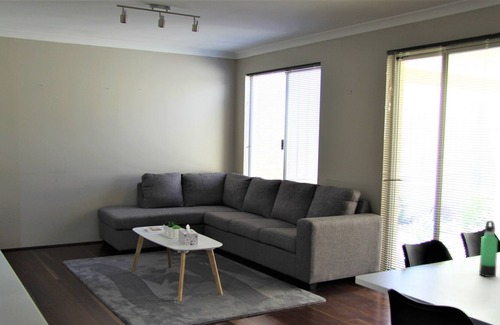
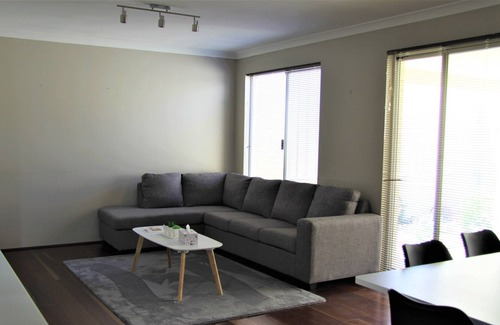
- thermos bottle [478,220,499,278]
